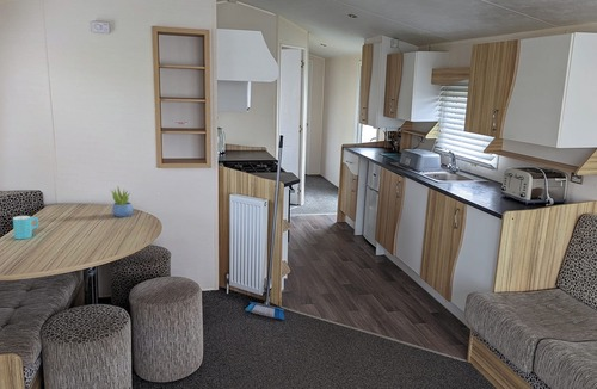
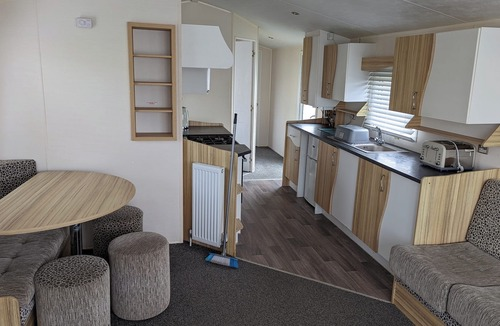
- cup [12,215,39,240]
- succulent plant [110,186,134,218]
